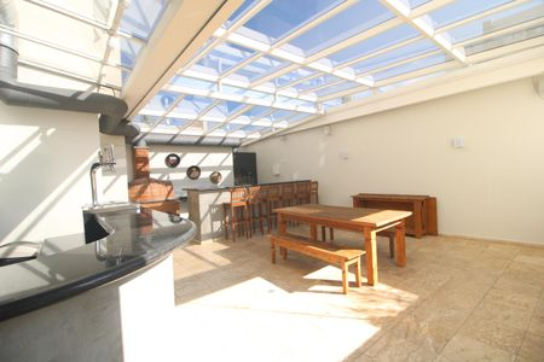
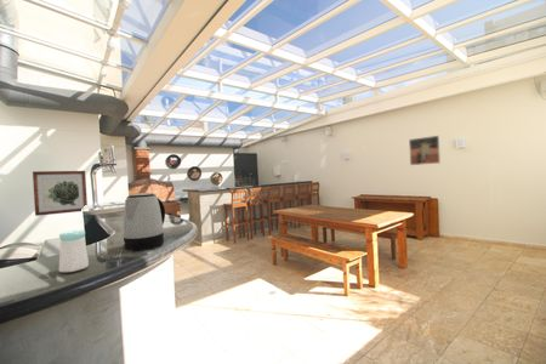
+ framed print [408,135,442,166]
+ kettle [123,192,166,251]
+ wall art [32,170,89,217]
+ salt shaker [58,229,90,273]
